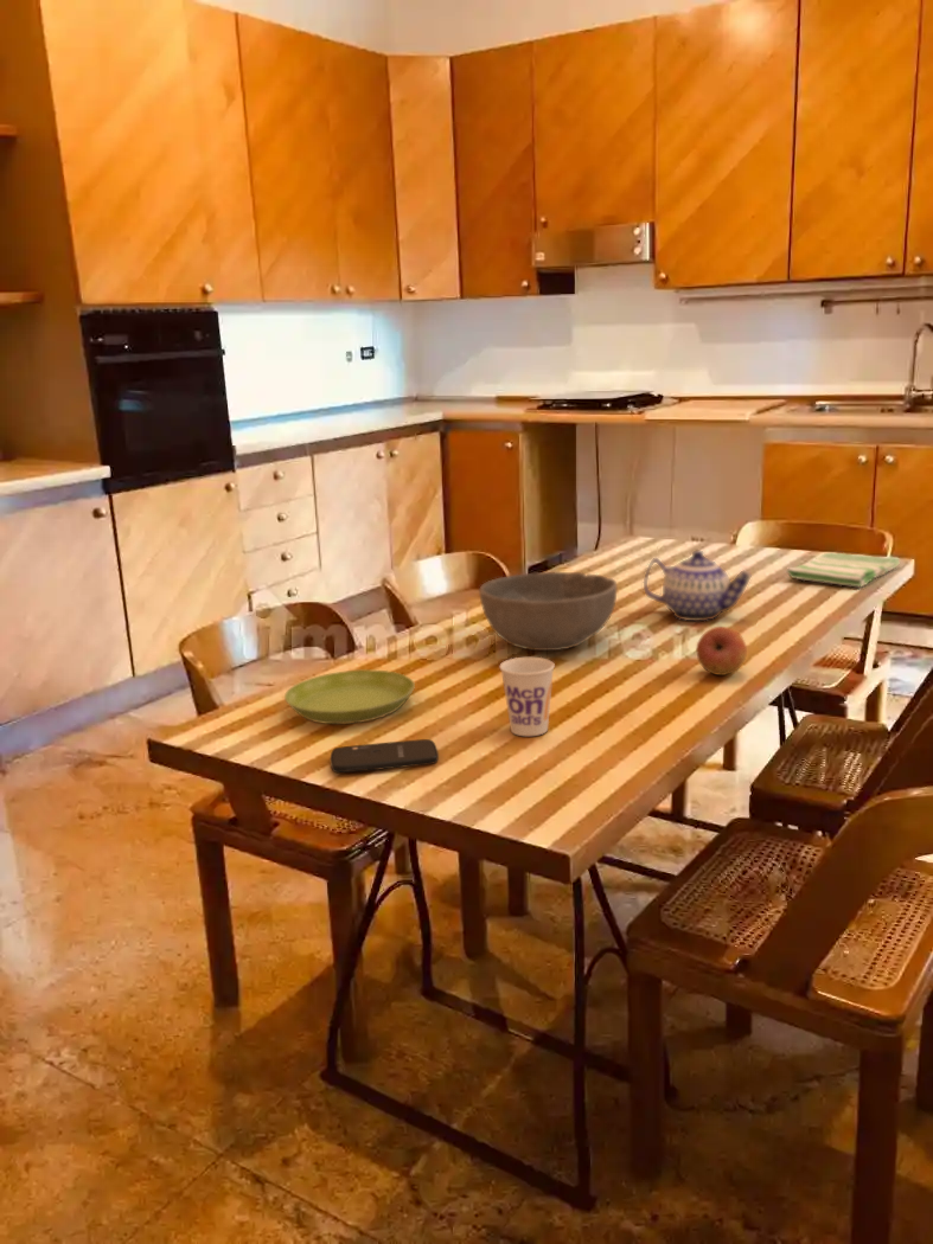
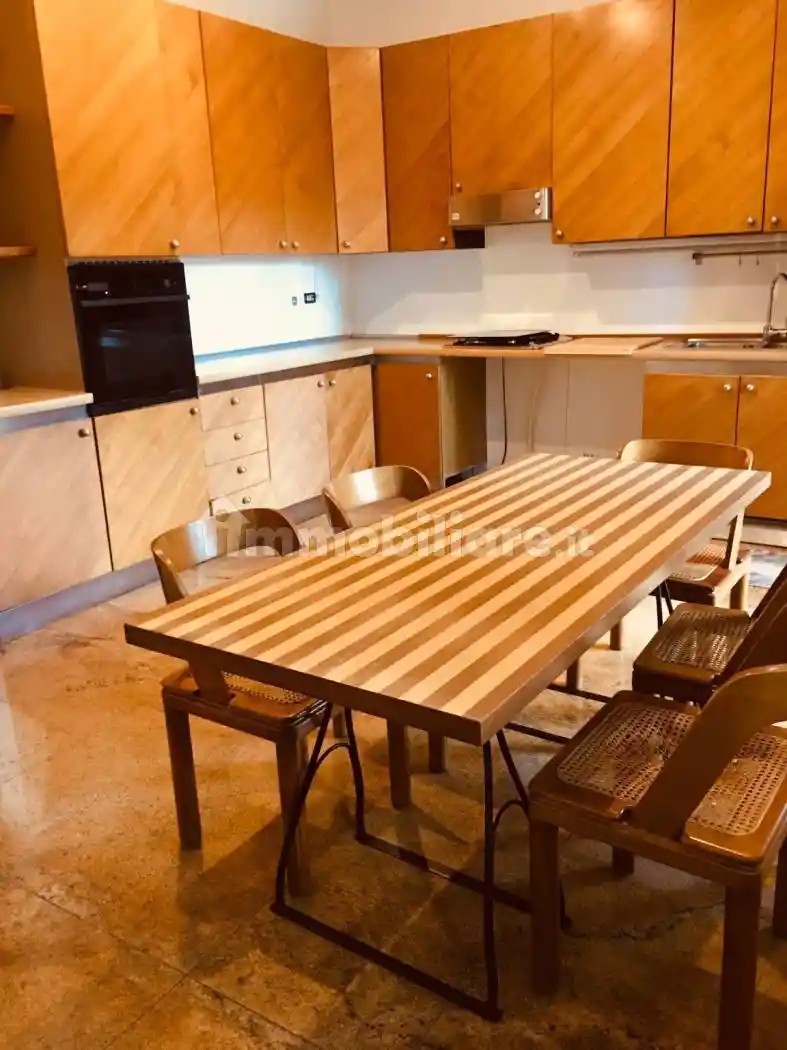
- dish towel [785,552,901,589]
- teapot [643,550,752,622]
- fruit [696,626,748,676]
- saucer [283,668,416,725]
- cup [499,656,556,737]
- smartphone [330,738,440,774]
- bowl [478,571,618,652]
